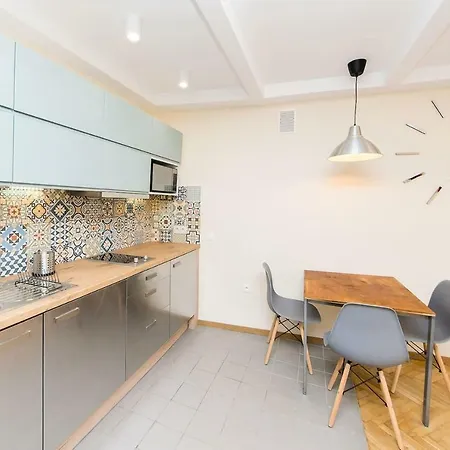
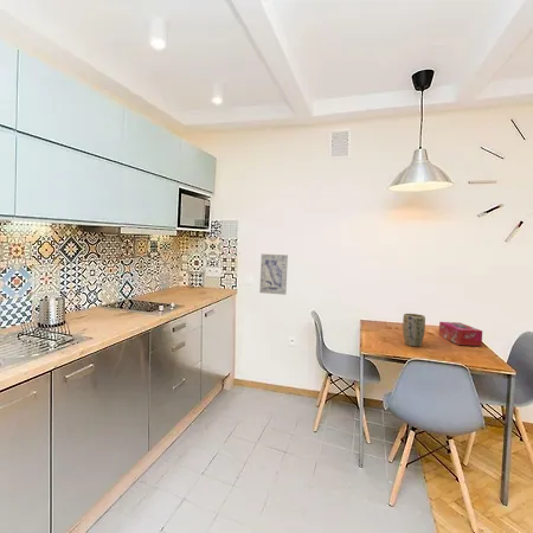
+ wall art [258,253,289,296]
+ tissue box [438,321,483,347]
+ plant pot [402,313,426,347]
